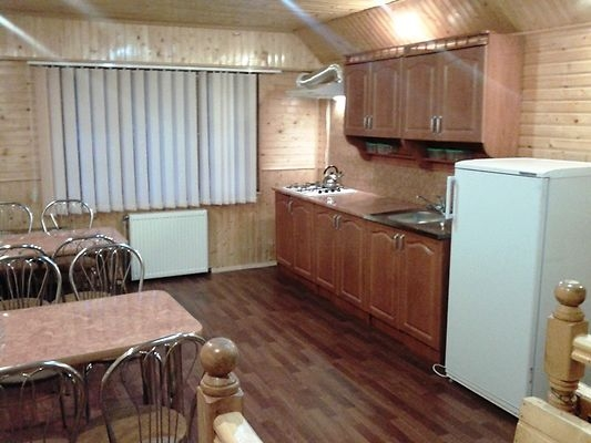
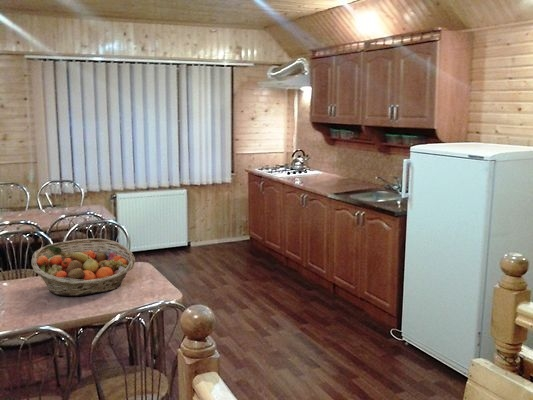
+ fruit basket [30,238,136,297]
